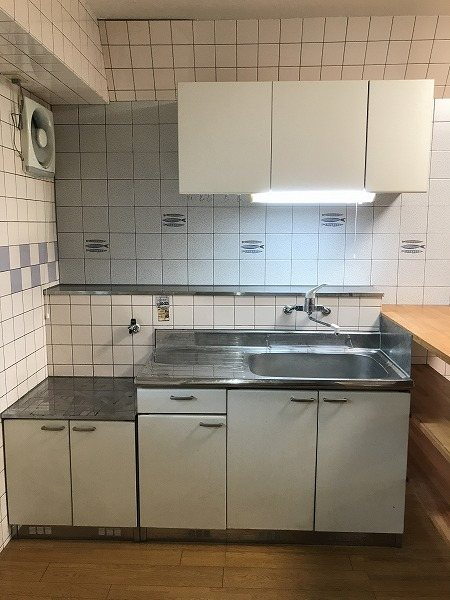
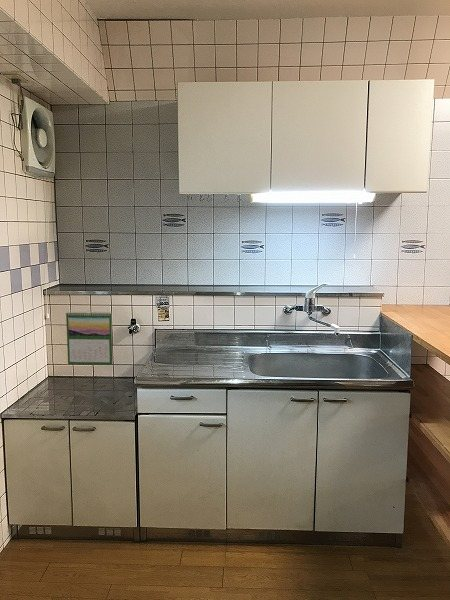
+ calendar [65,310,114,366]
